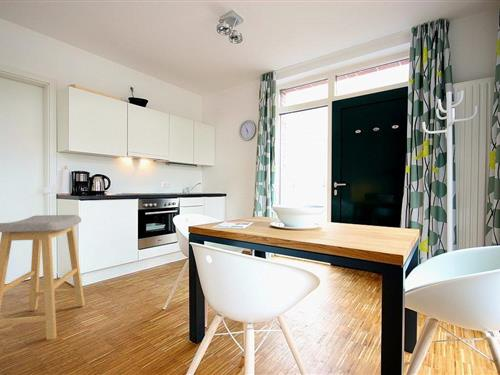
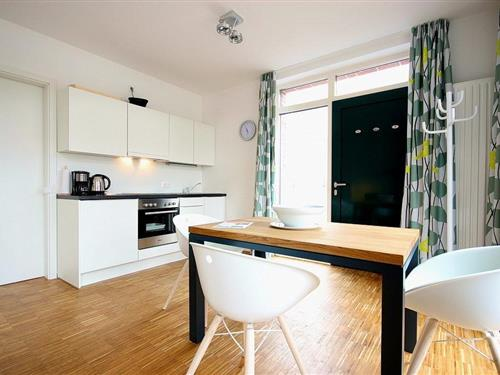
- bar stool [0,214,86,341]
